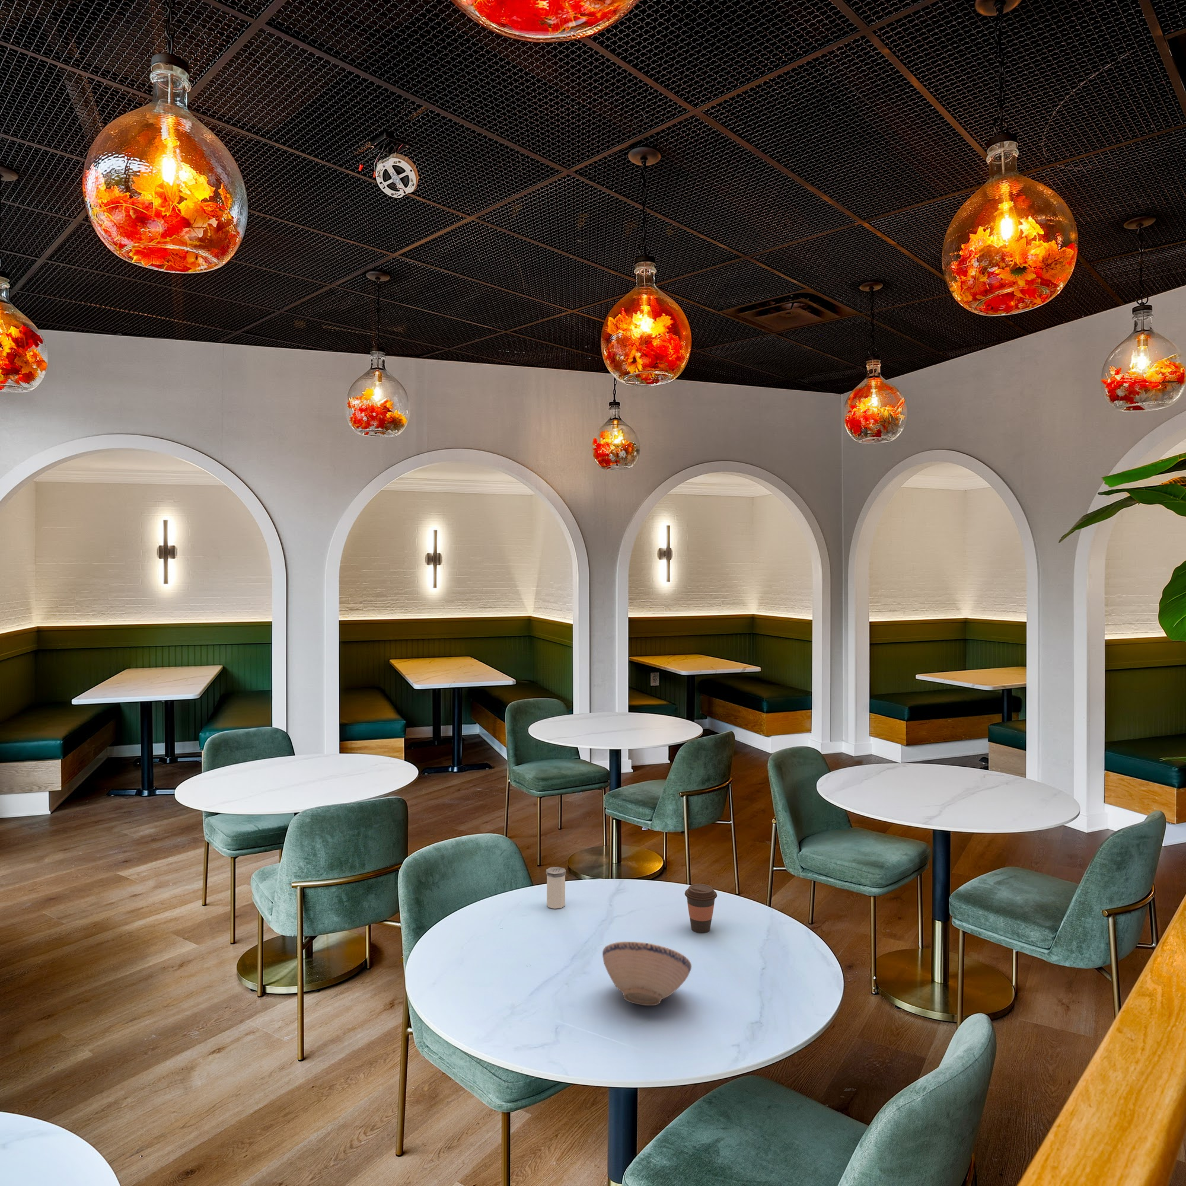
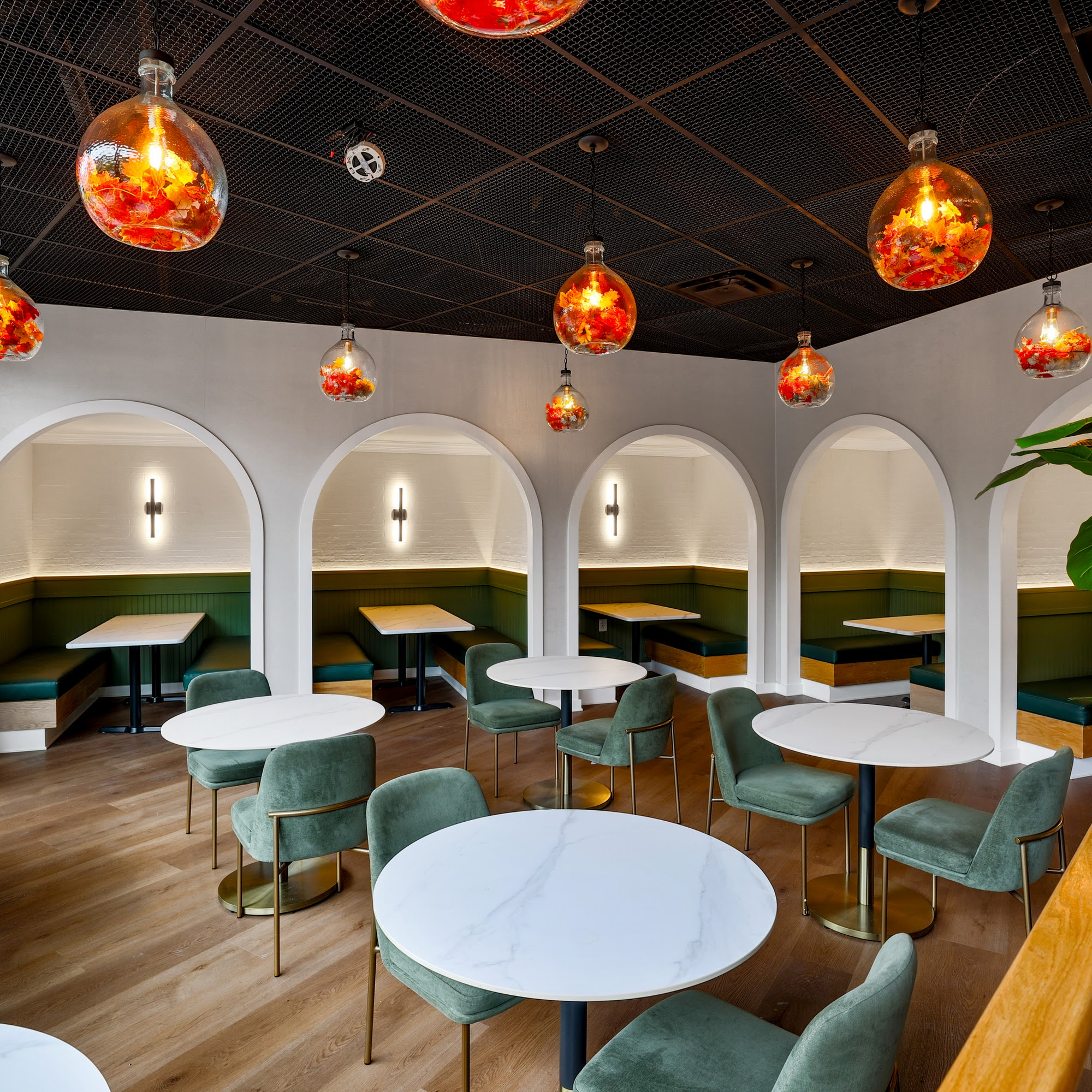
- coffee cup [684,883,718,934]
- salt shaker [545,867,567,909]
- bowl [602,942,692,1007]
